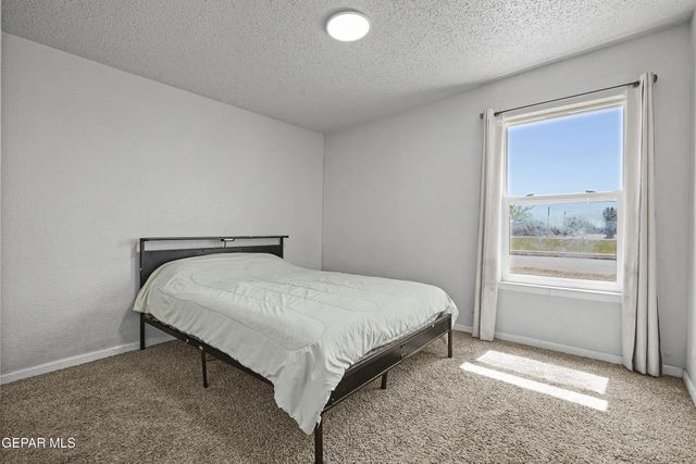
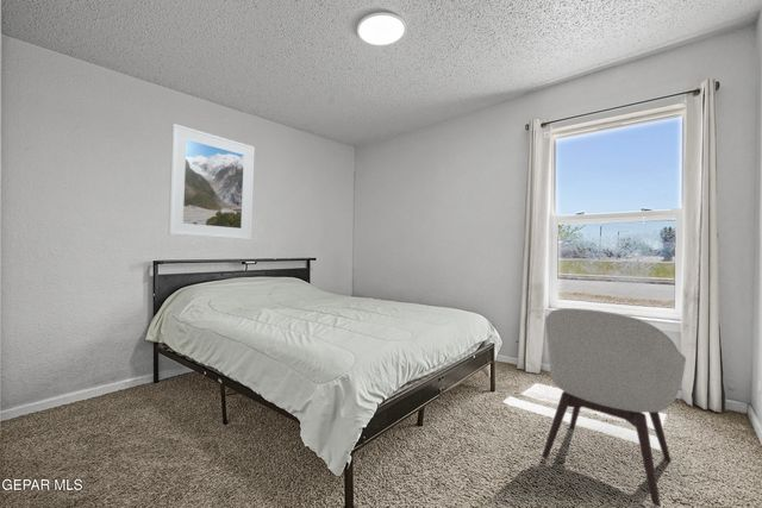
+ chair [541,307,687,507]
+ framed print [167,123,256,240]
